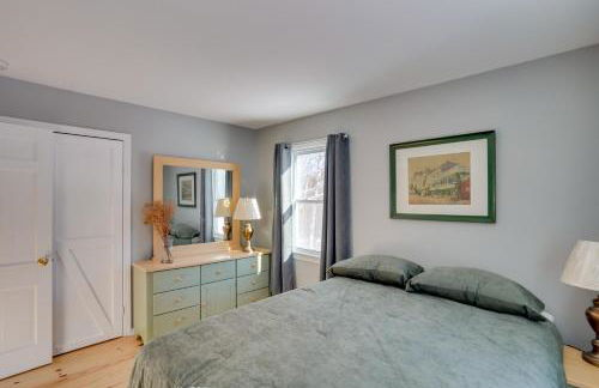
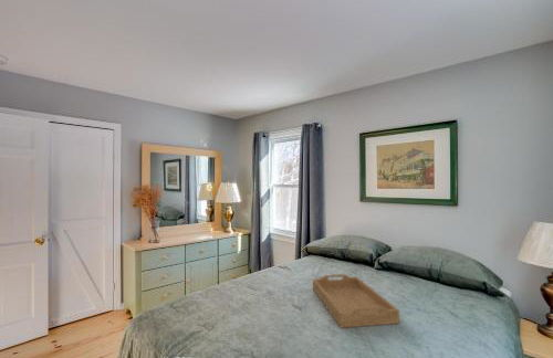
+ serving tray [312,273,400,329]
